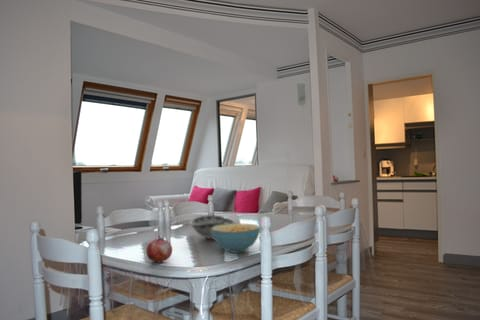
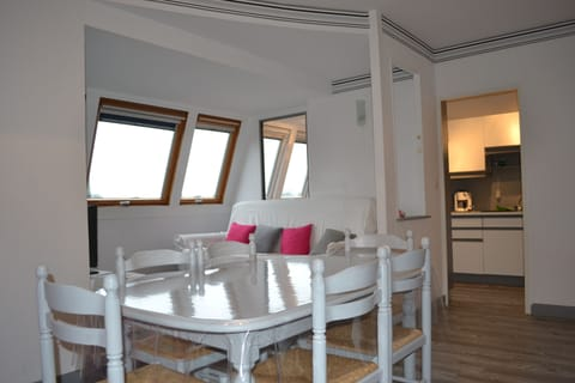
- decorative bowl [190,214,239,240]
- cereal bowl [211,223,261,254]
- fruit [146,235,173,264]
